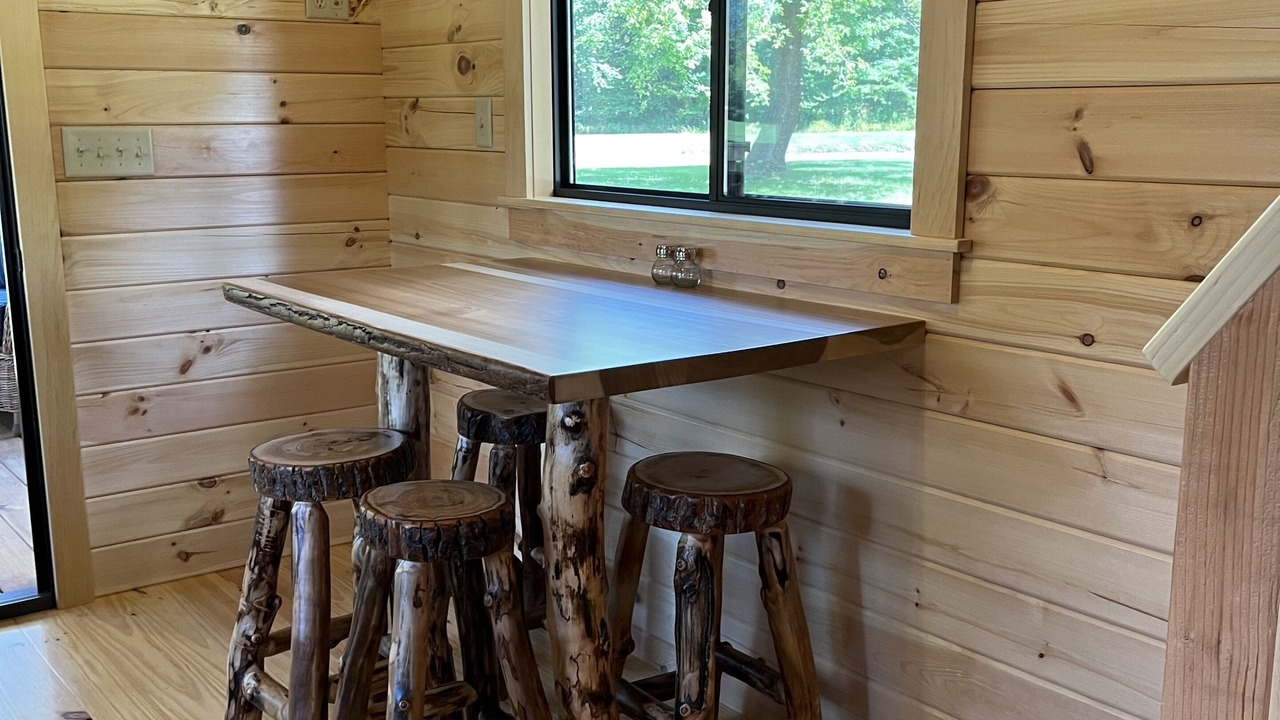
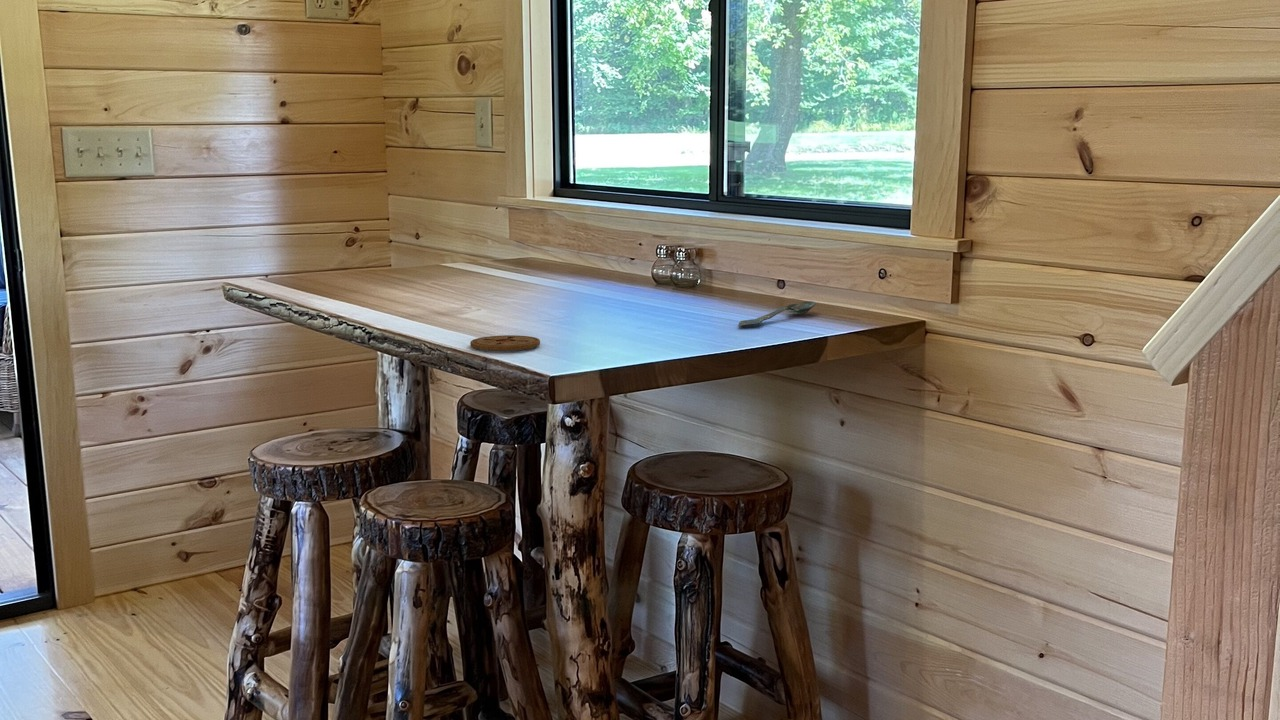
+ spoon [737,301,817,327]
+ coaster [469,334,541,352]
